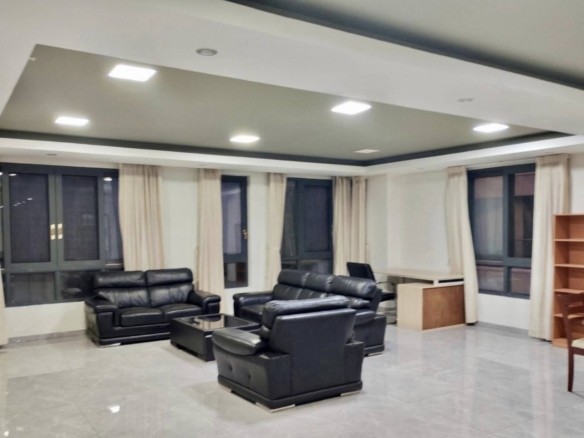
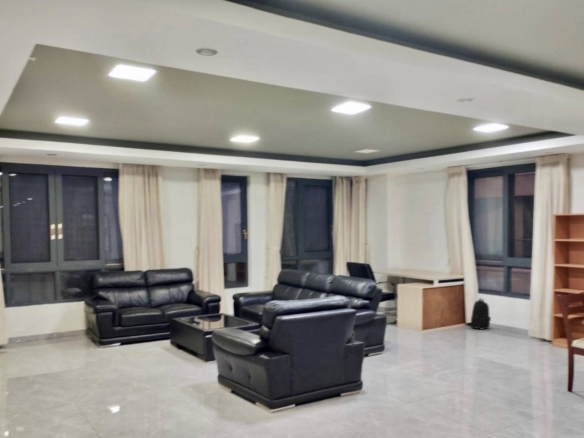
+ backpack [468,297,492,331]
